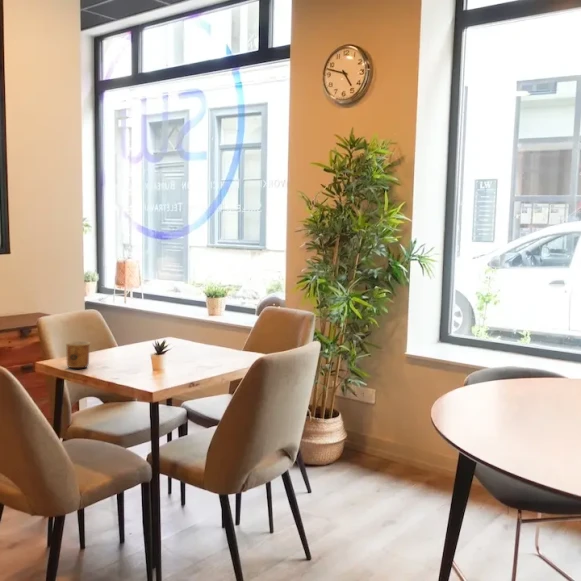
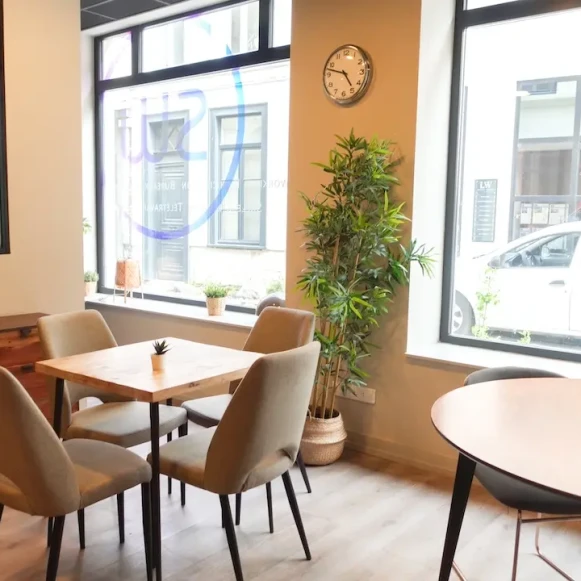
- cup [65,340,91,369]
